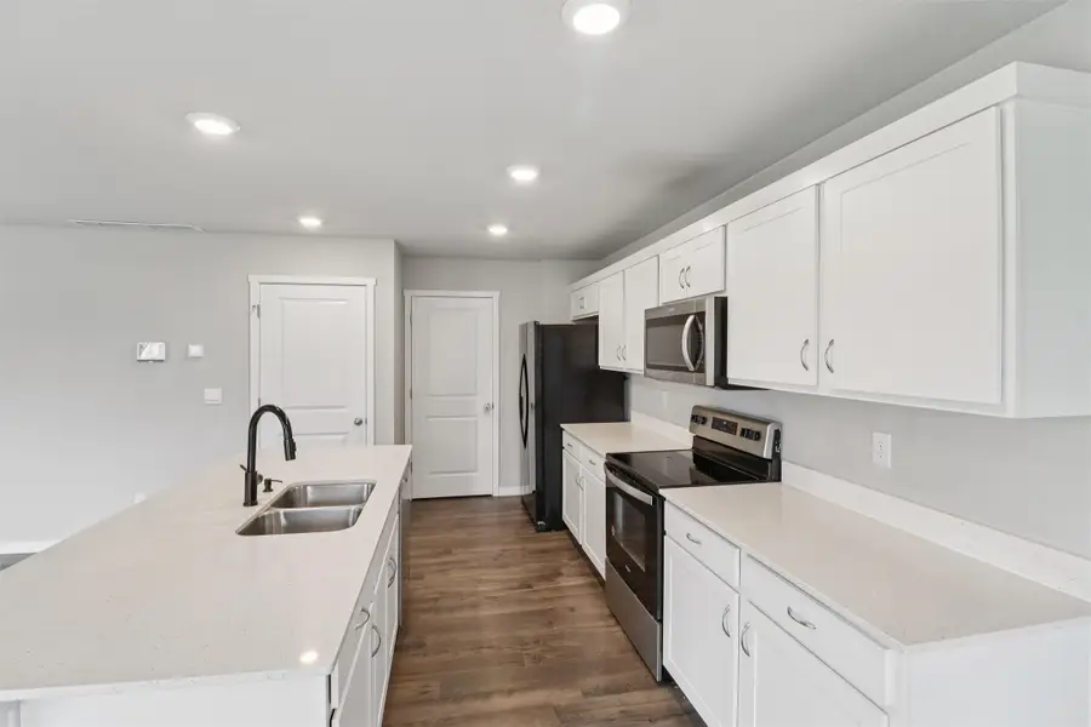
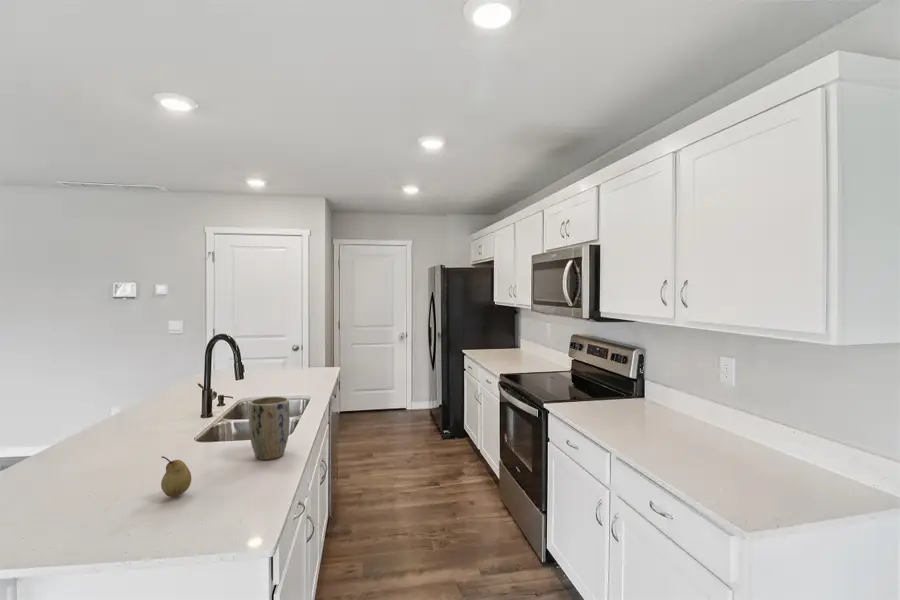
+ plant pot [248,396,290,461]
+ fruit [160,455,192,498]
